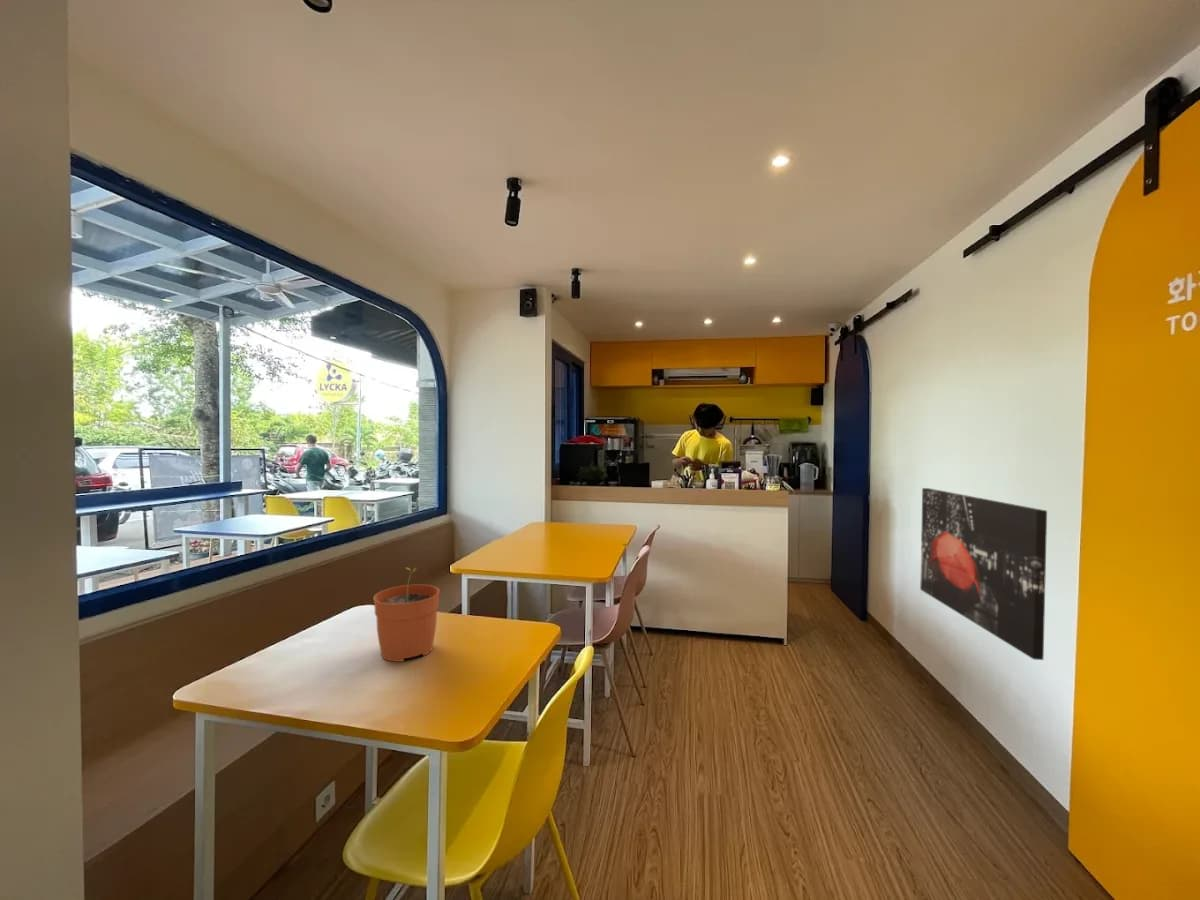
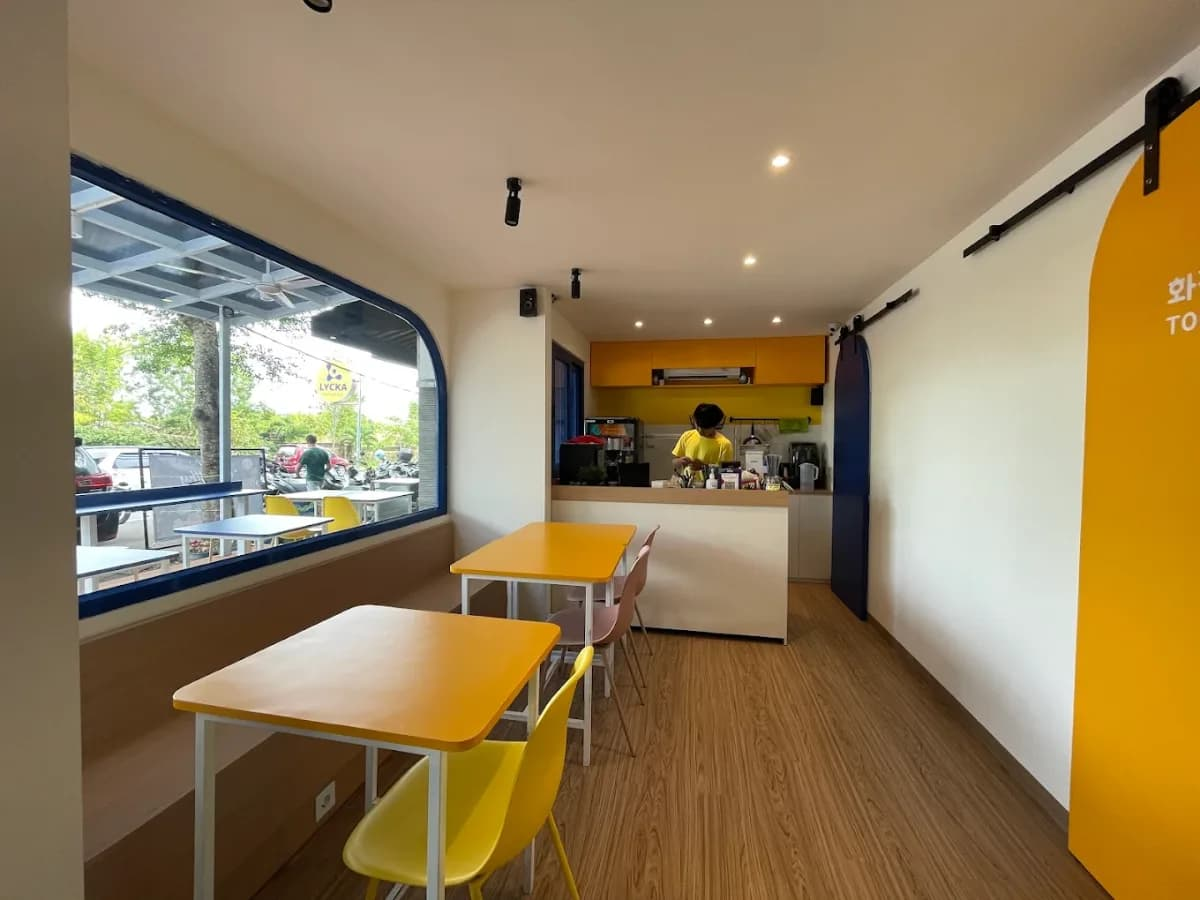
- plant pot [372,567,441,663]
- wall art [919,487,1048,661]
